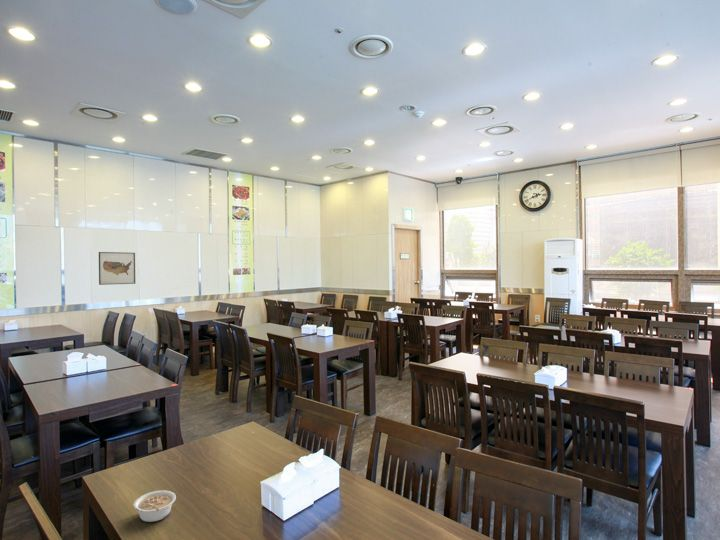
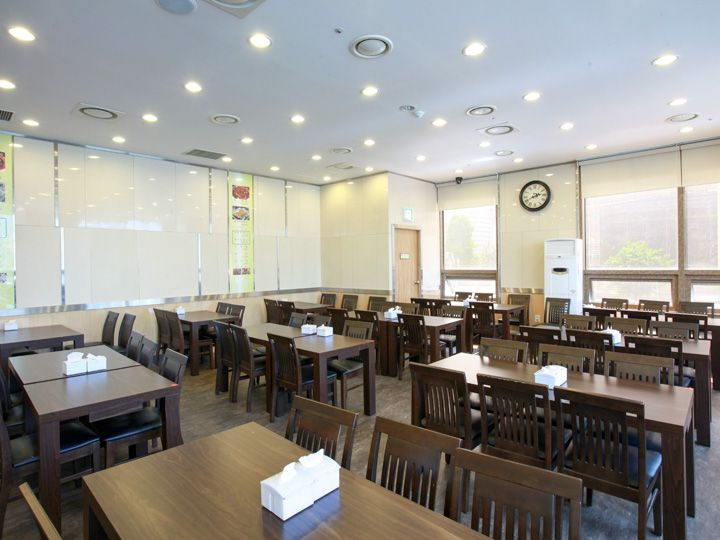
- wall art [98,251,136,286]
- legume [133,489,177,523]
